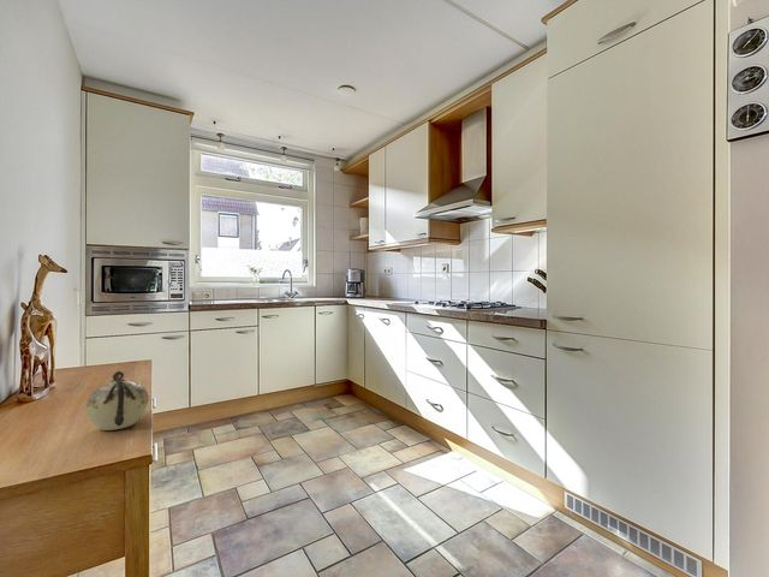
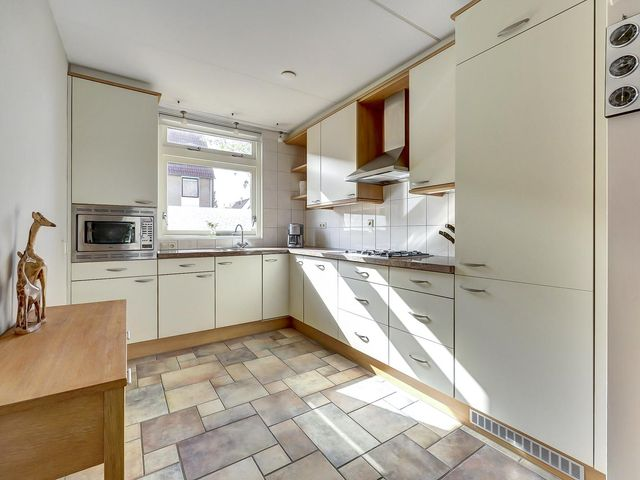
- teapot [84,370,150,432]
